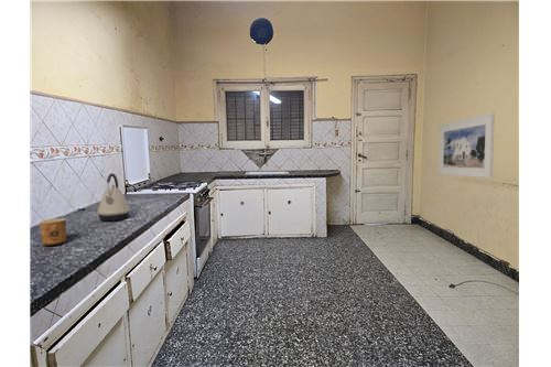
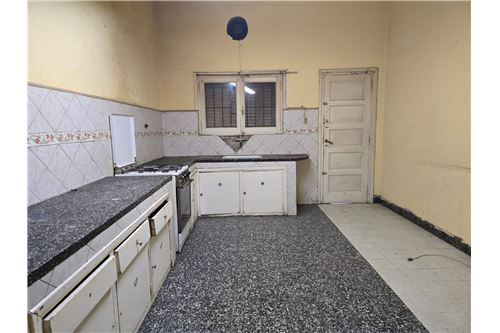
- kettle [96,172,131,222]
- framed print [437,112,496,179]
- cup [39,218,67,246]
